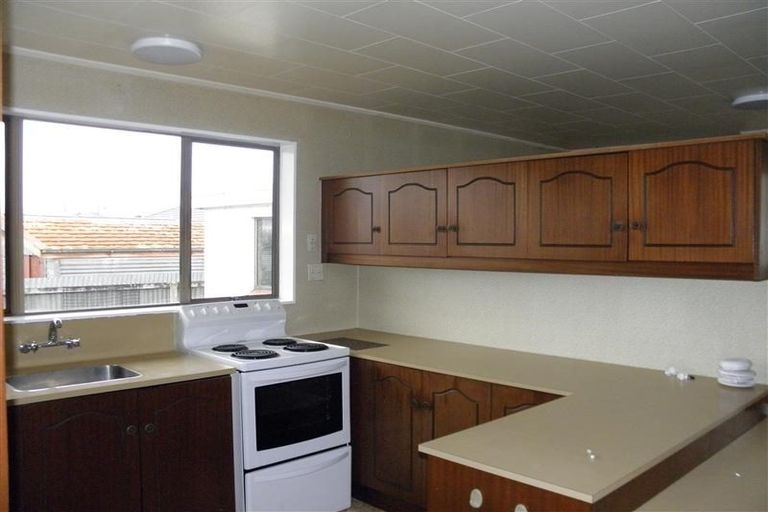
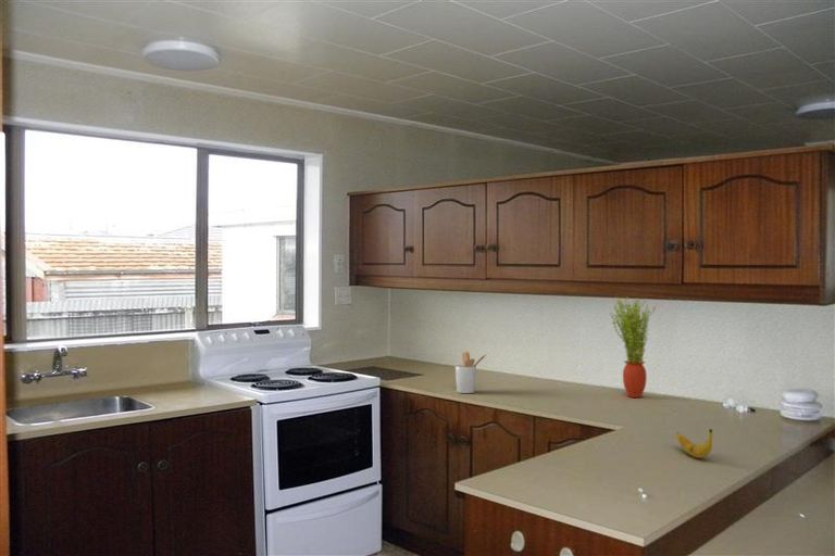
+ banana [675,428,713,459]
+ potted plant [609,298,658,399]
+ utensil holder [454,351,487,394]
